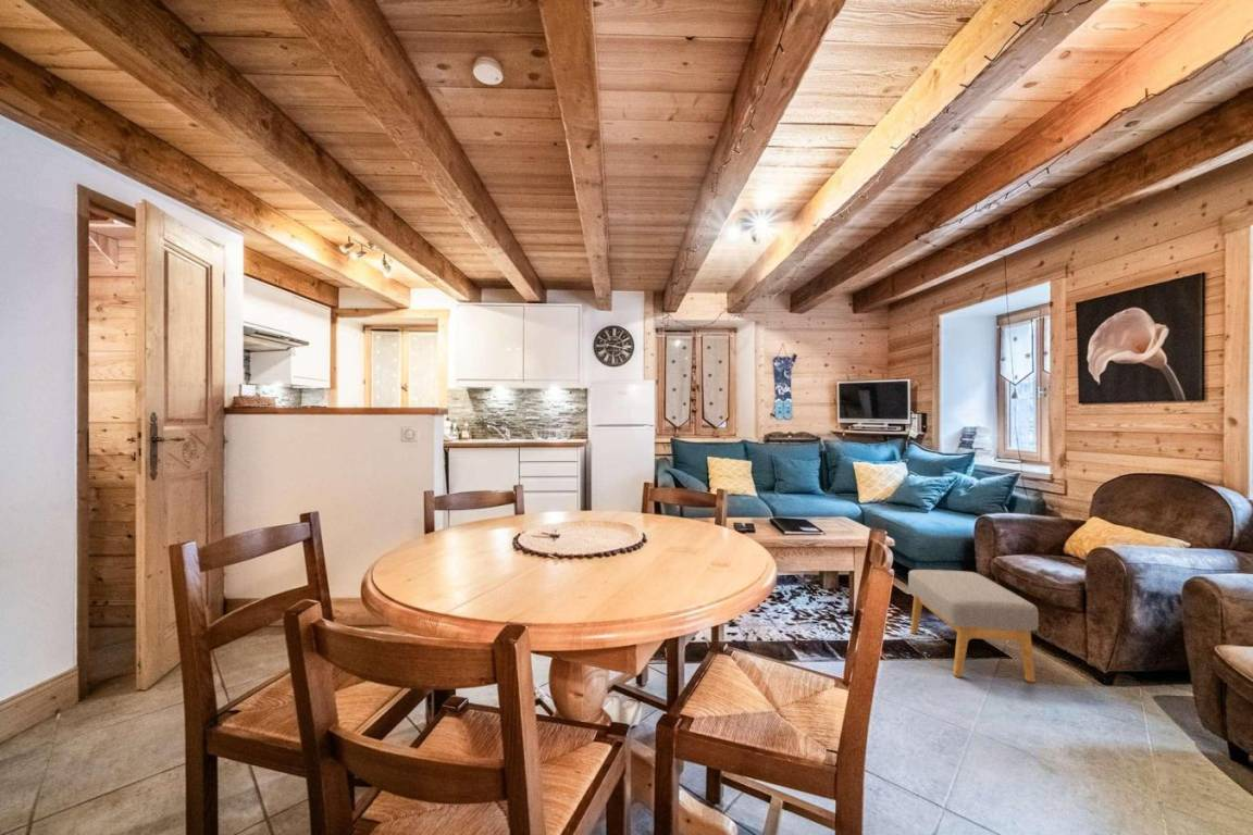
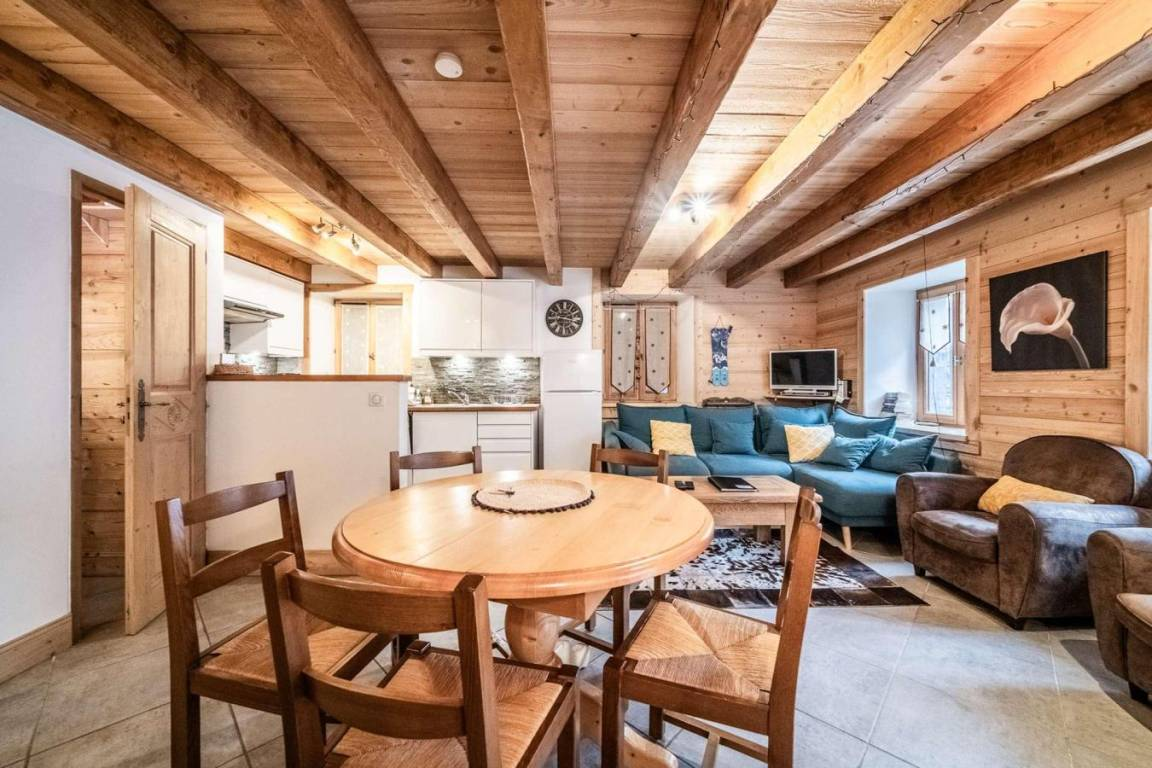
- footstool [907,569,1040,683]
